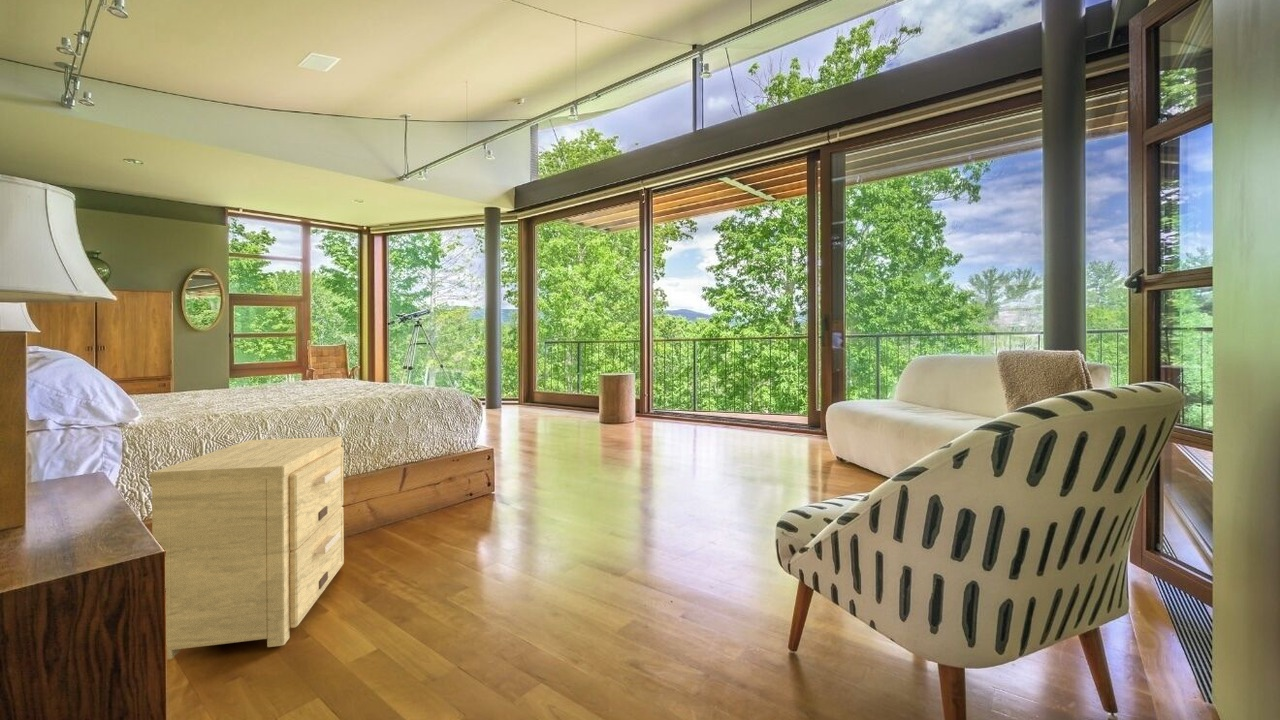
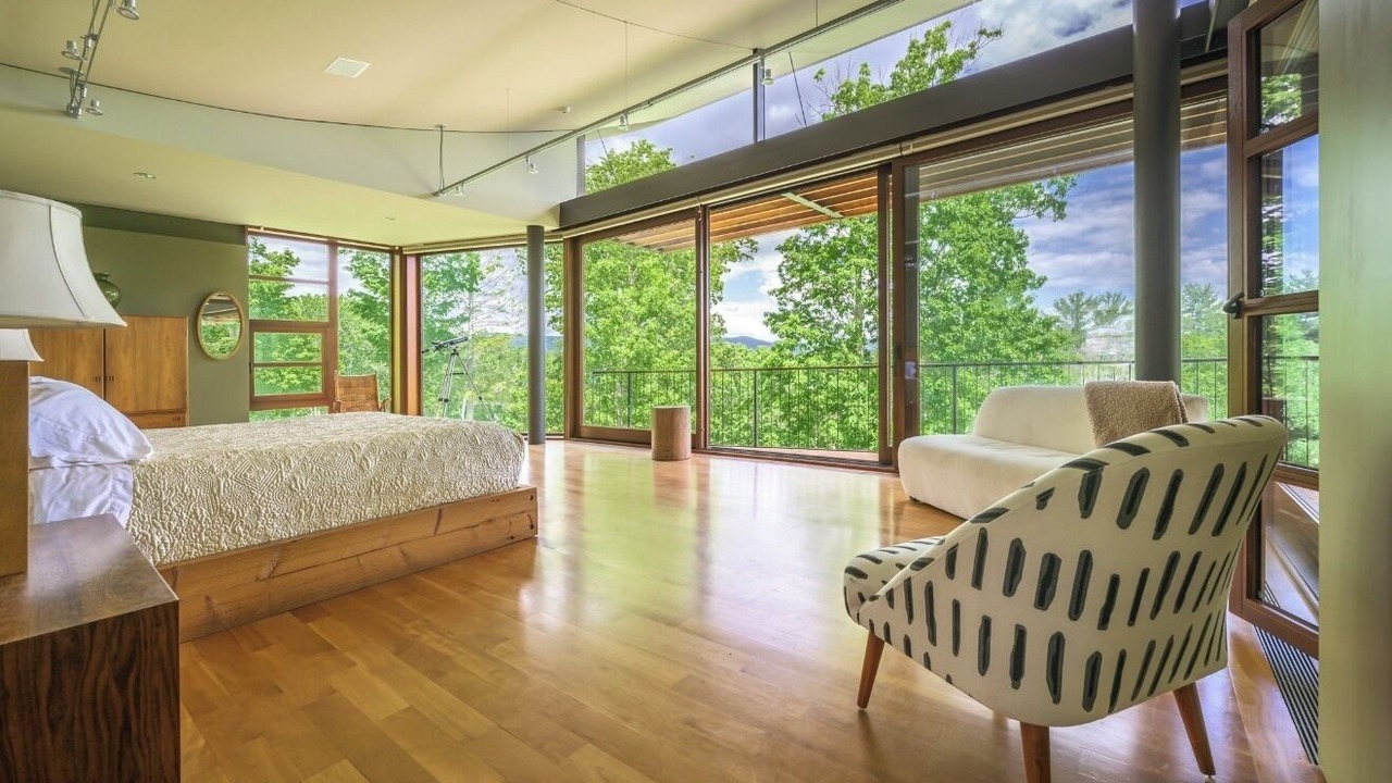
- side table [149,436,345,661]
